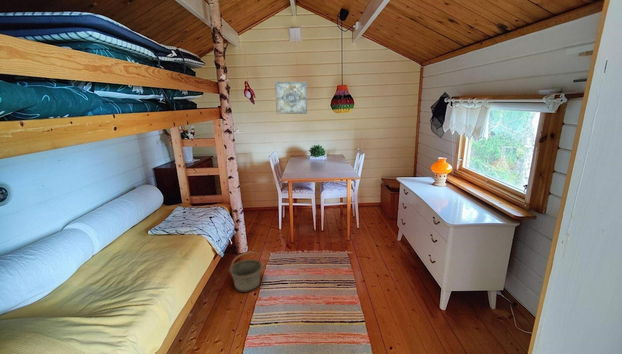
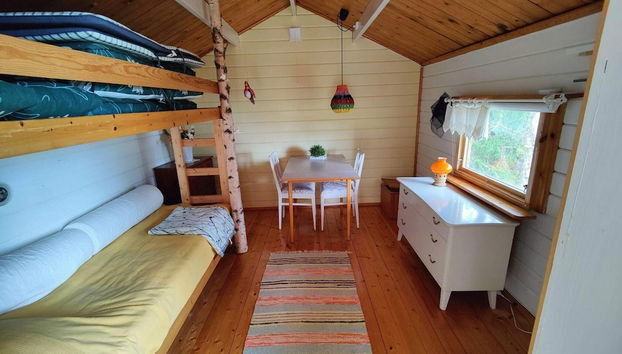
- basket [228,250,264,293]
- wall art [274,81,308,115]
